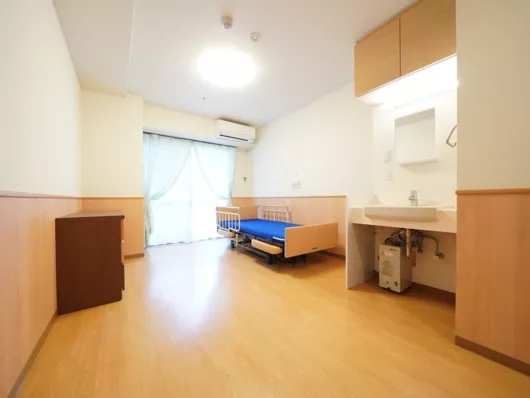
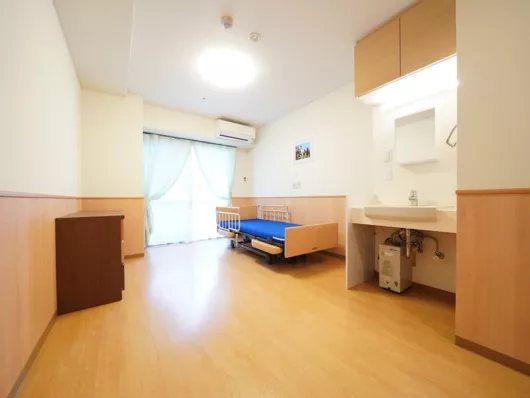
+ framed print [292,135,315,166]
